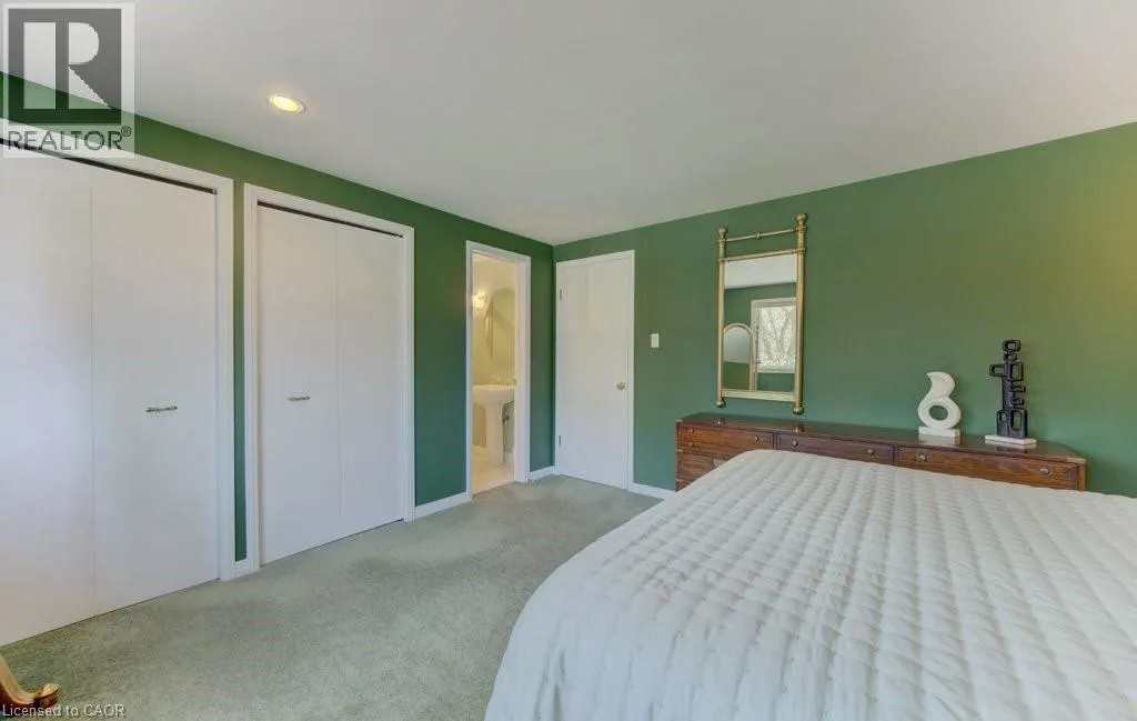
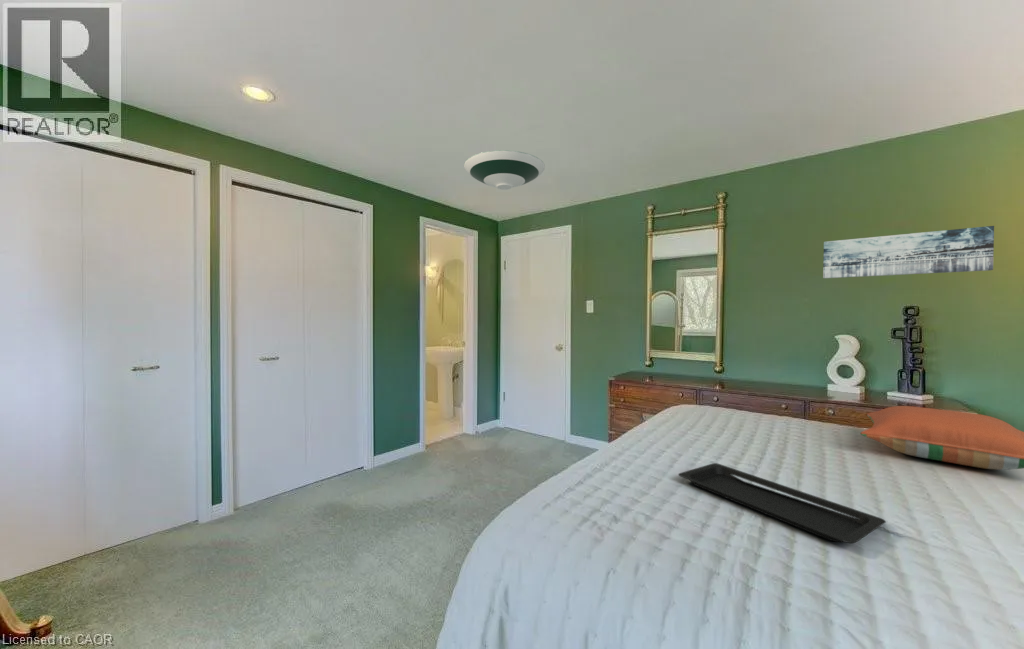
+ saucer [463,149,546,191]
+ wall art [822,225,995,279]
+ pillow [860,405,1024,471]
+ serving tray [677,462,887,544]
